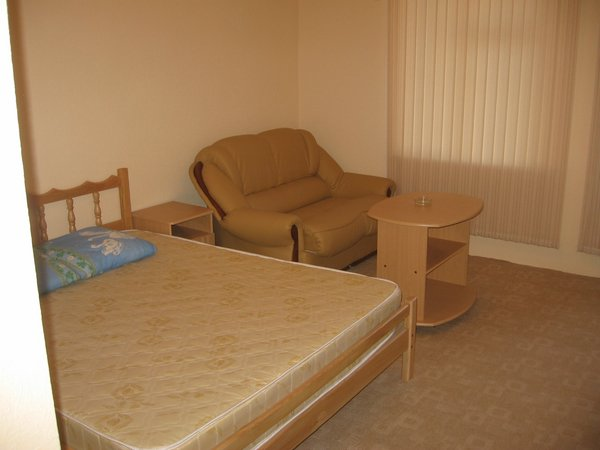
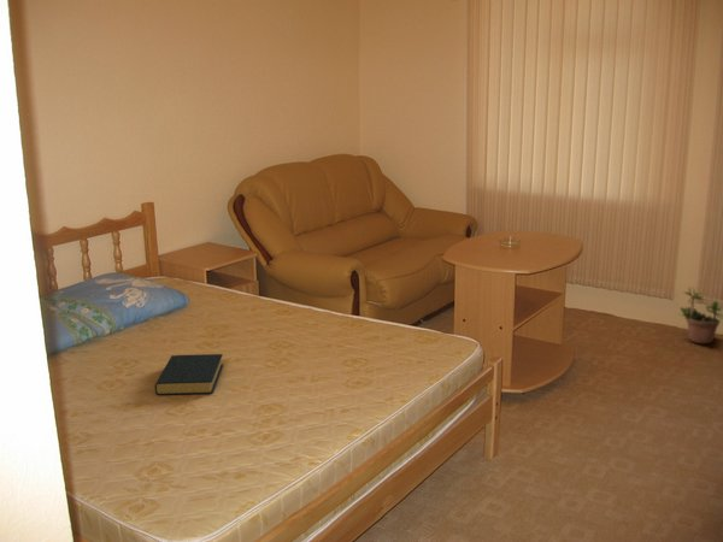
+ hardback book [154,353,224,396]
+ potted plant [676,285,723,344]
